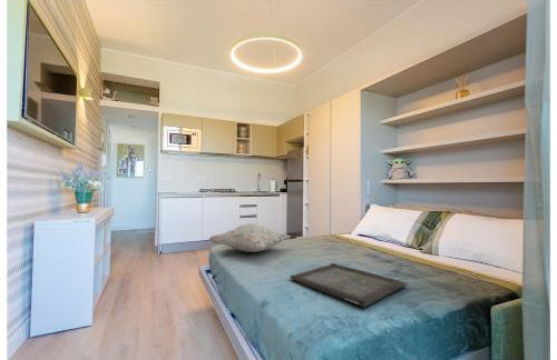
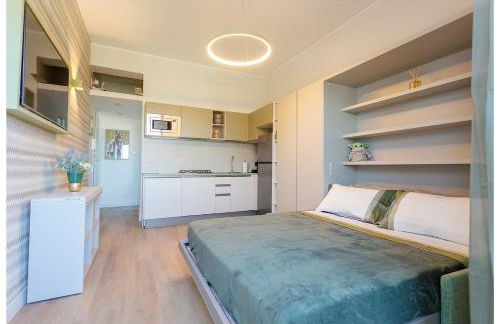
- decorative pillow [207,222,292,253]
- serving tray [289,262,409,309]
